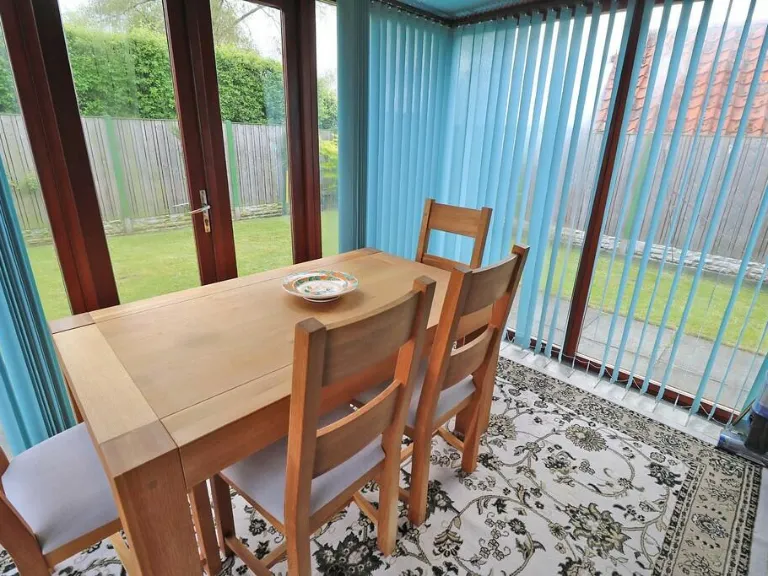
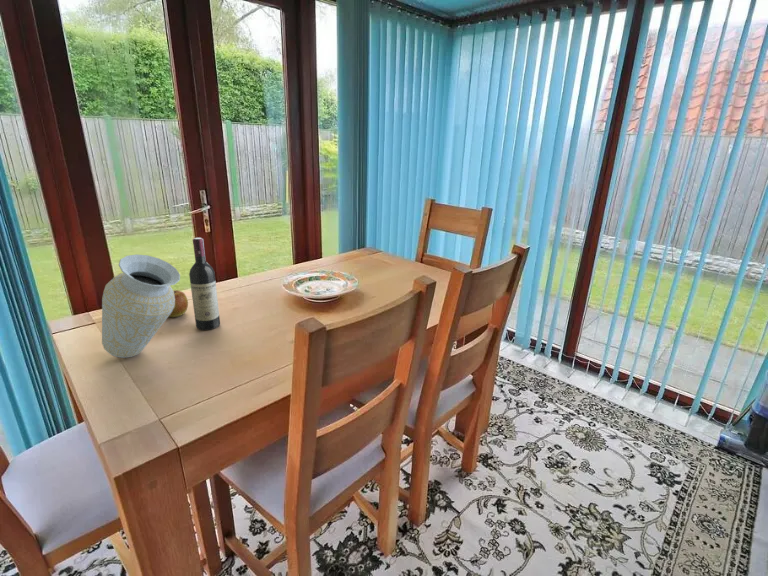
+ apple [168,289,189,318]
+ wine bottle [188,237,221,331]
+ vase [101,253,181,359]
